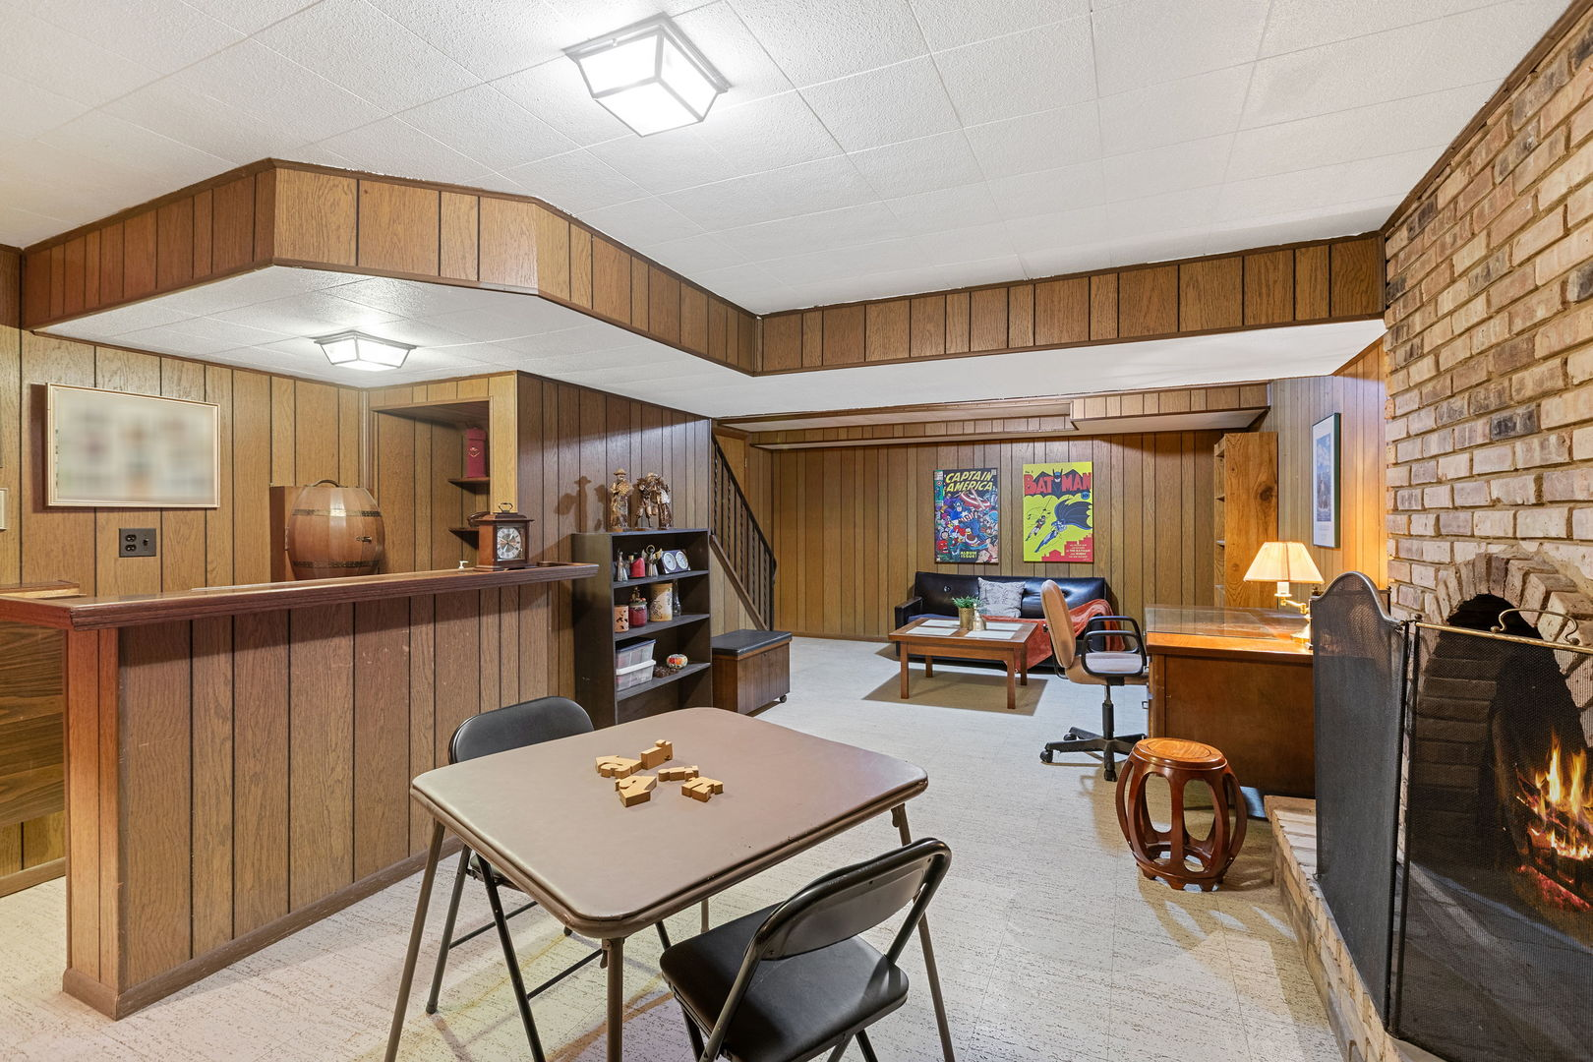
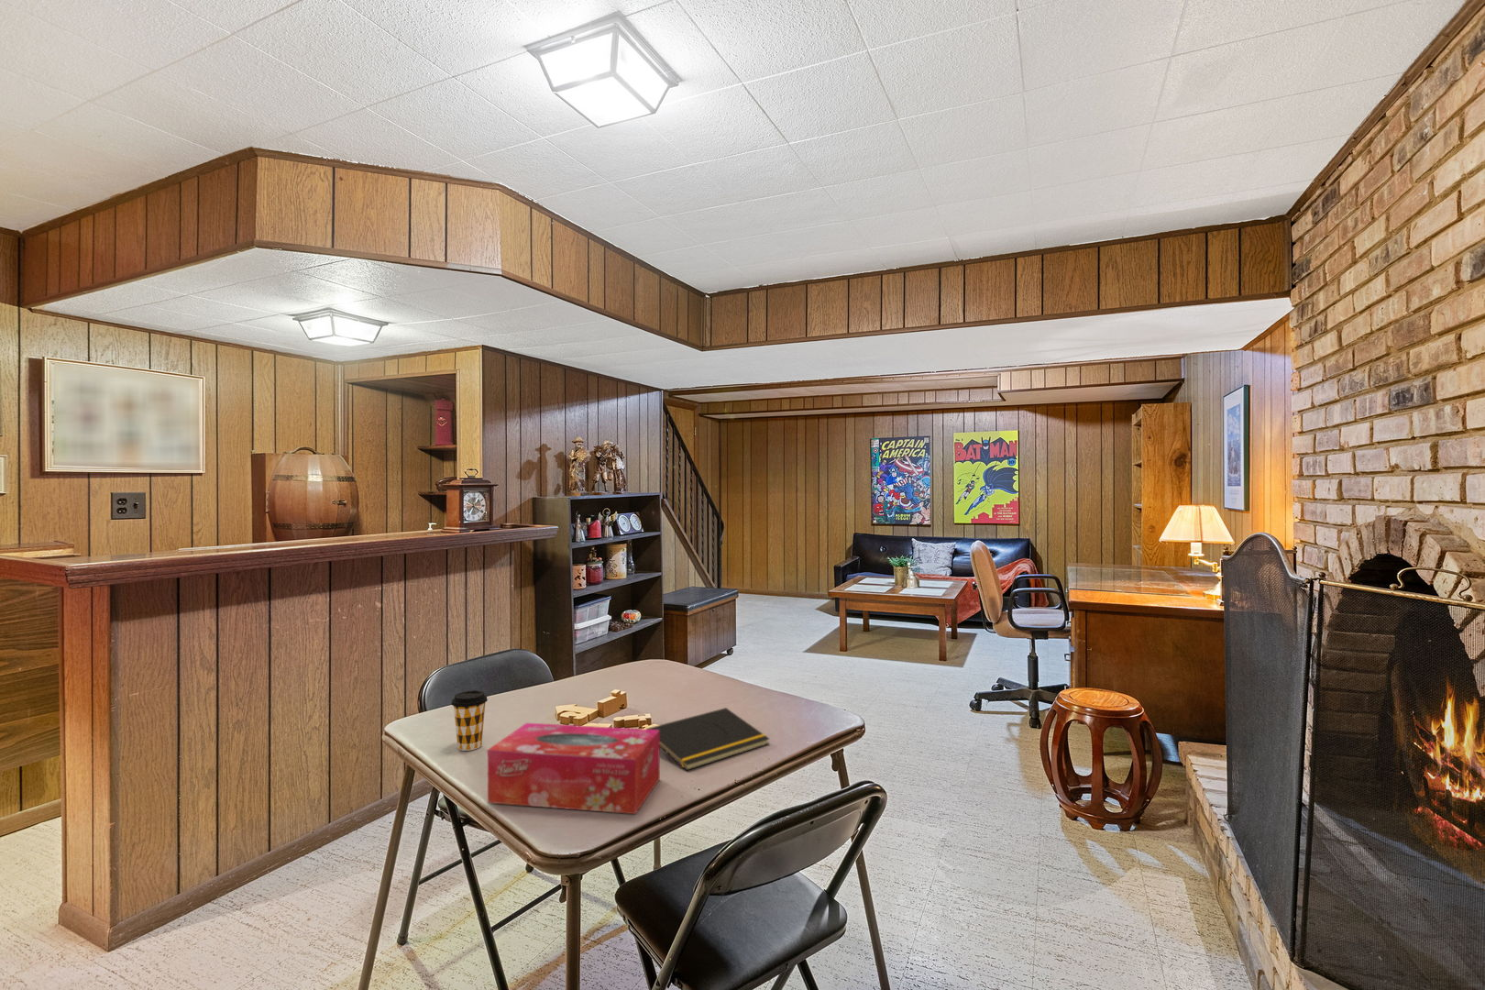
+ tissue box [487,723,661,815]
+ notepad [645,707,770,771]
+ coffee cup [450,689,488,751]
